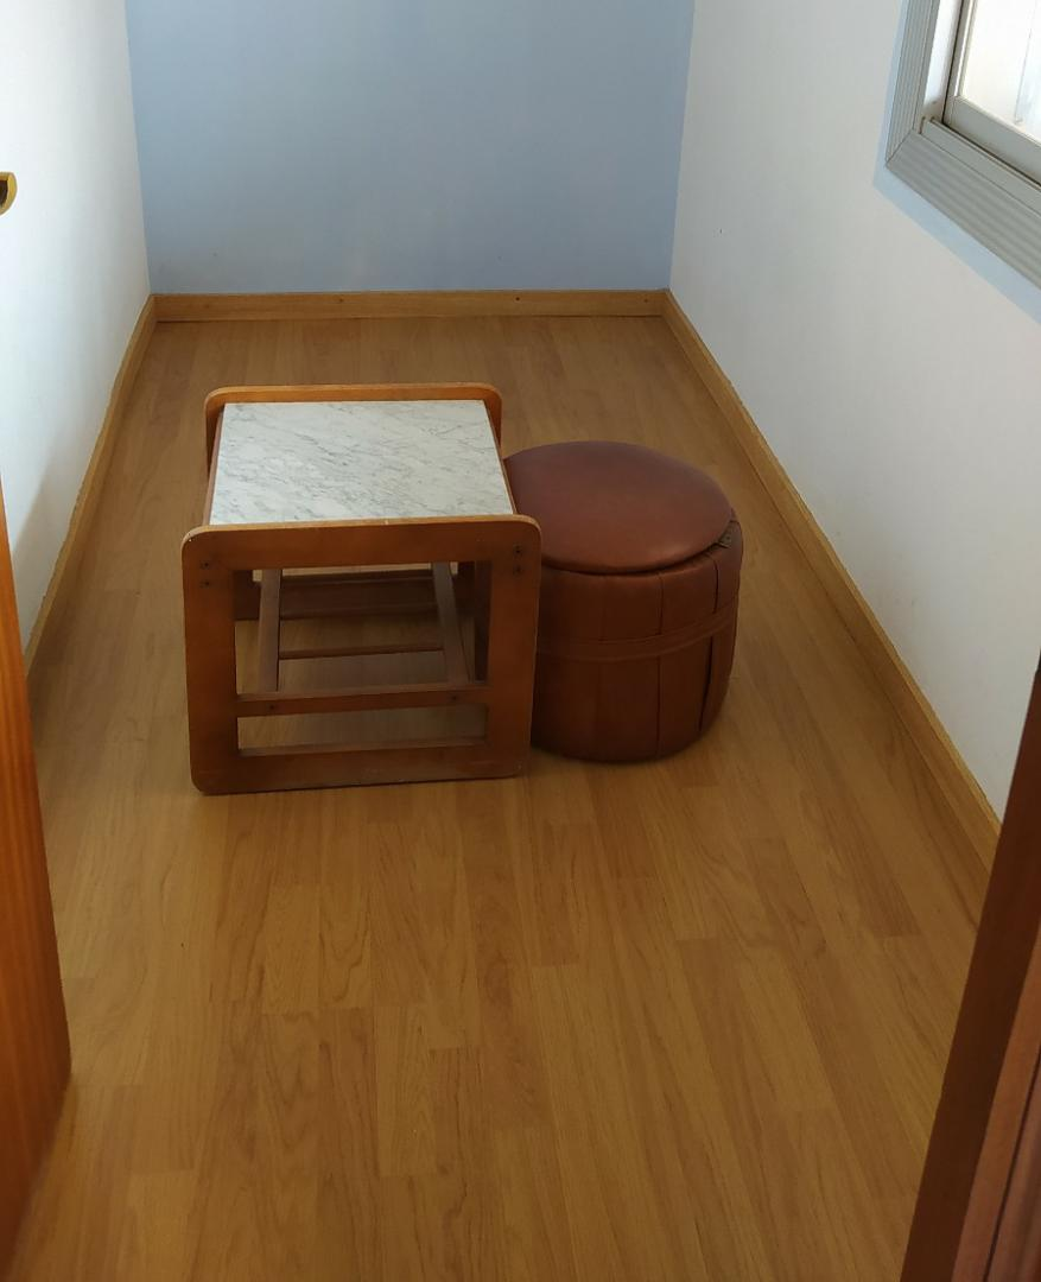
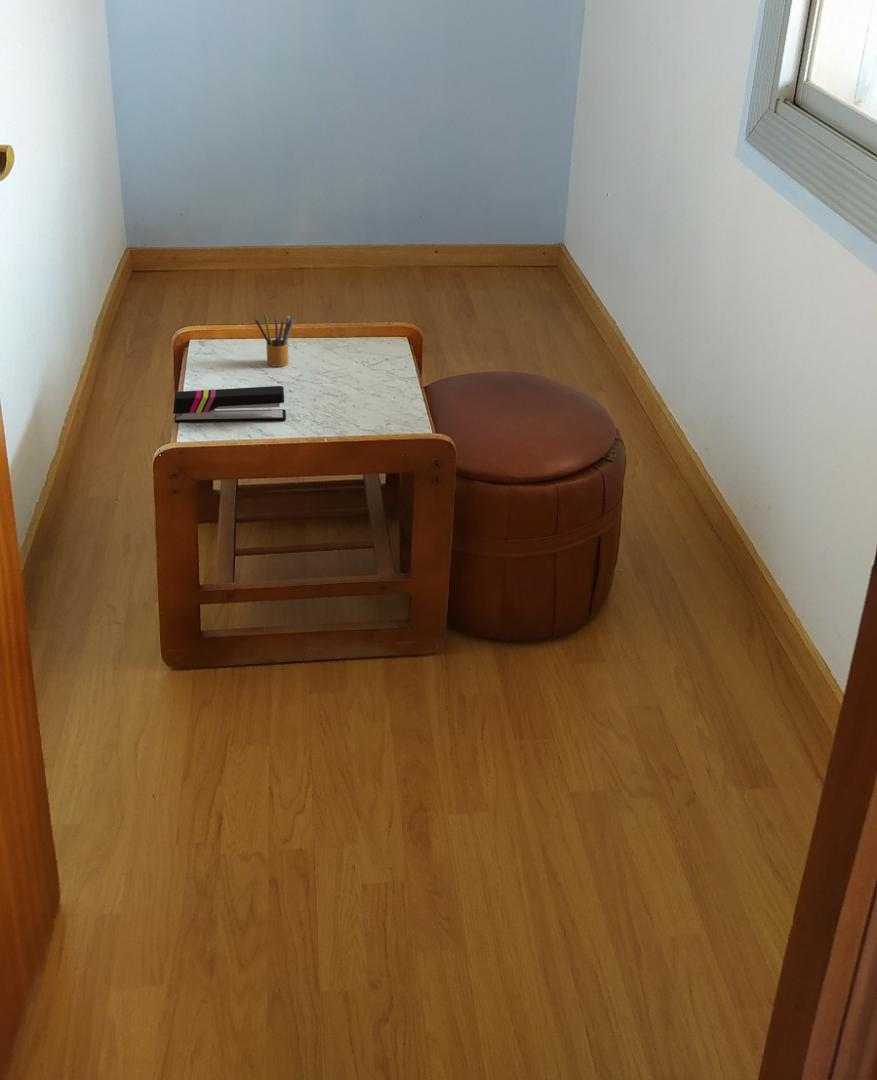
+ stapler [172,385,287,424]
+ pencil box [253,313,297,368]
